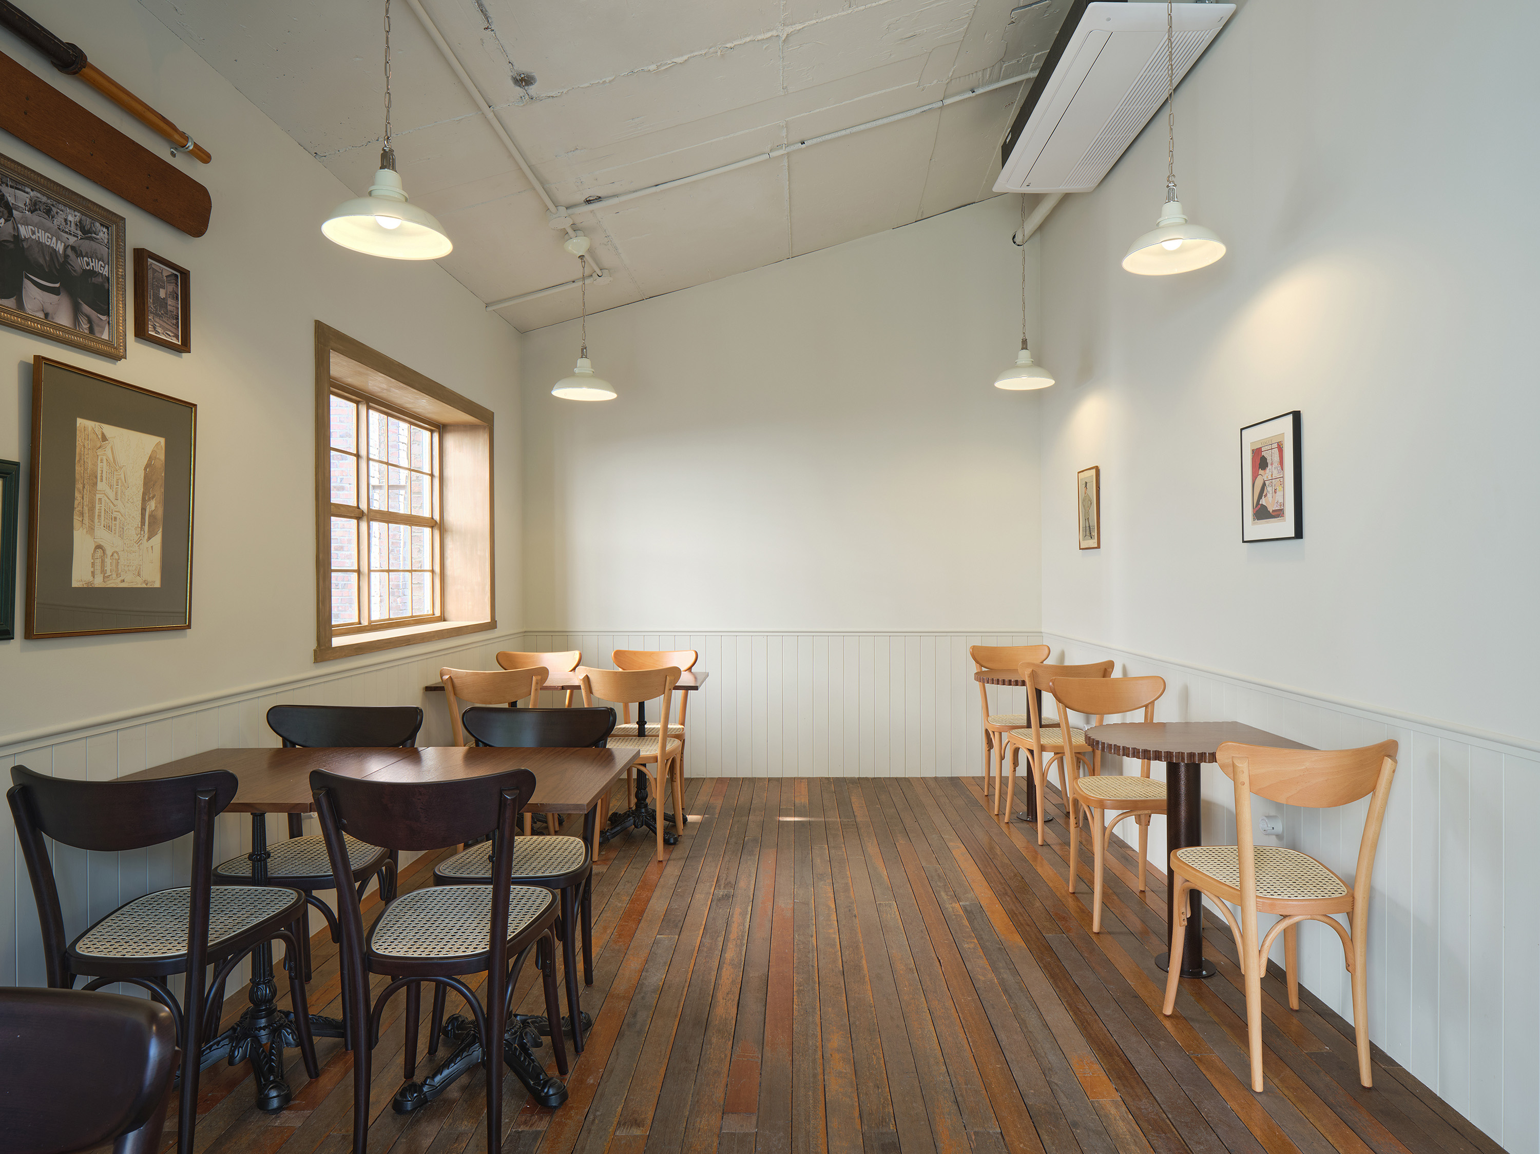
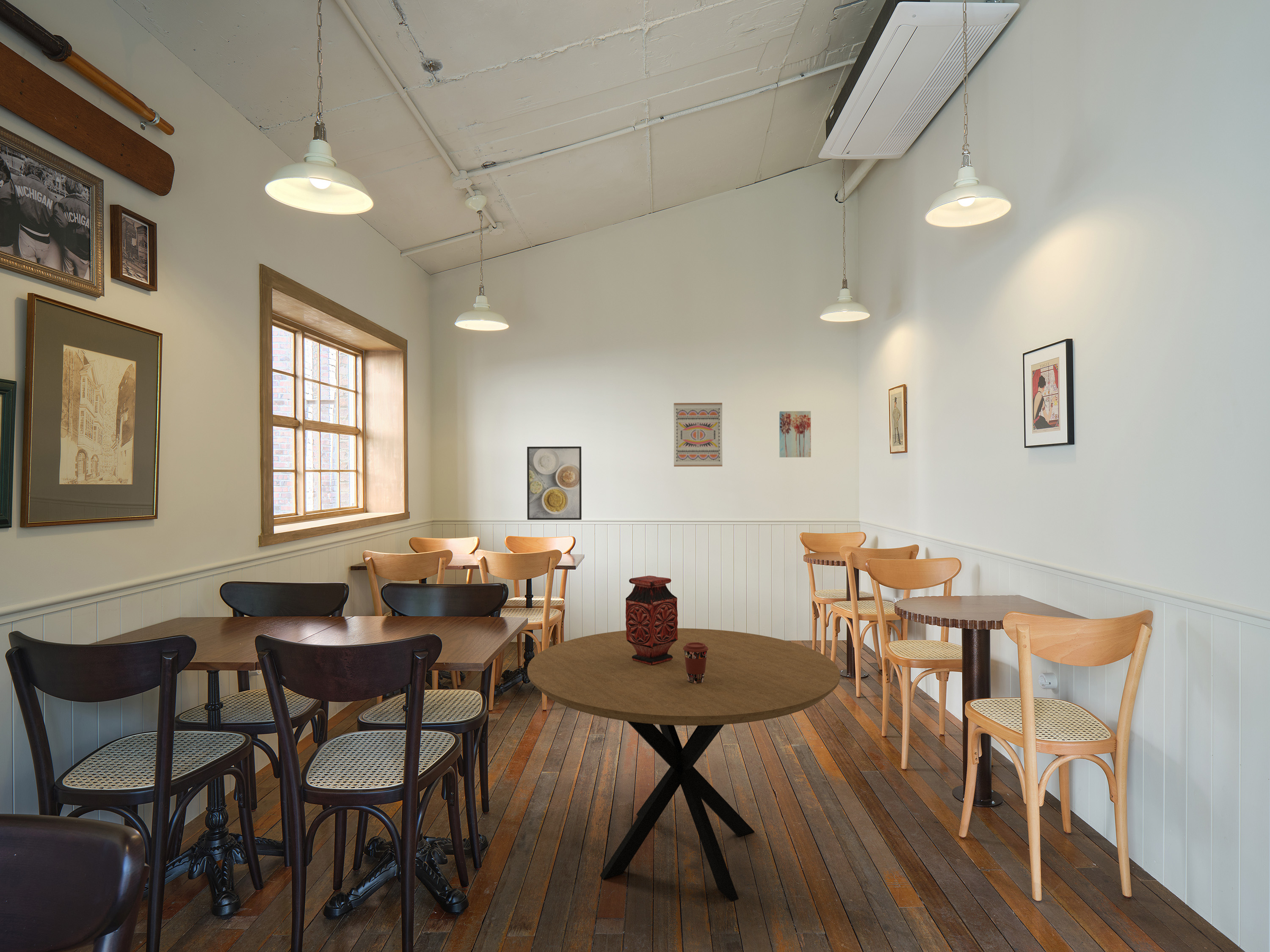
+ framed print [527,446,582,520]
+ coffee cup [683,642,708,683]
+ wall art [673,402,723,467]
+ dining table [527,628,841,902]
+ wall art [779,410,812,458]
+ vase [625,575,678,665]
